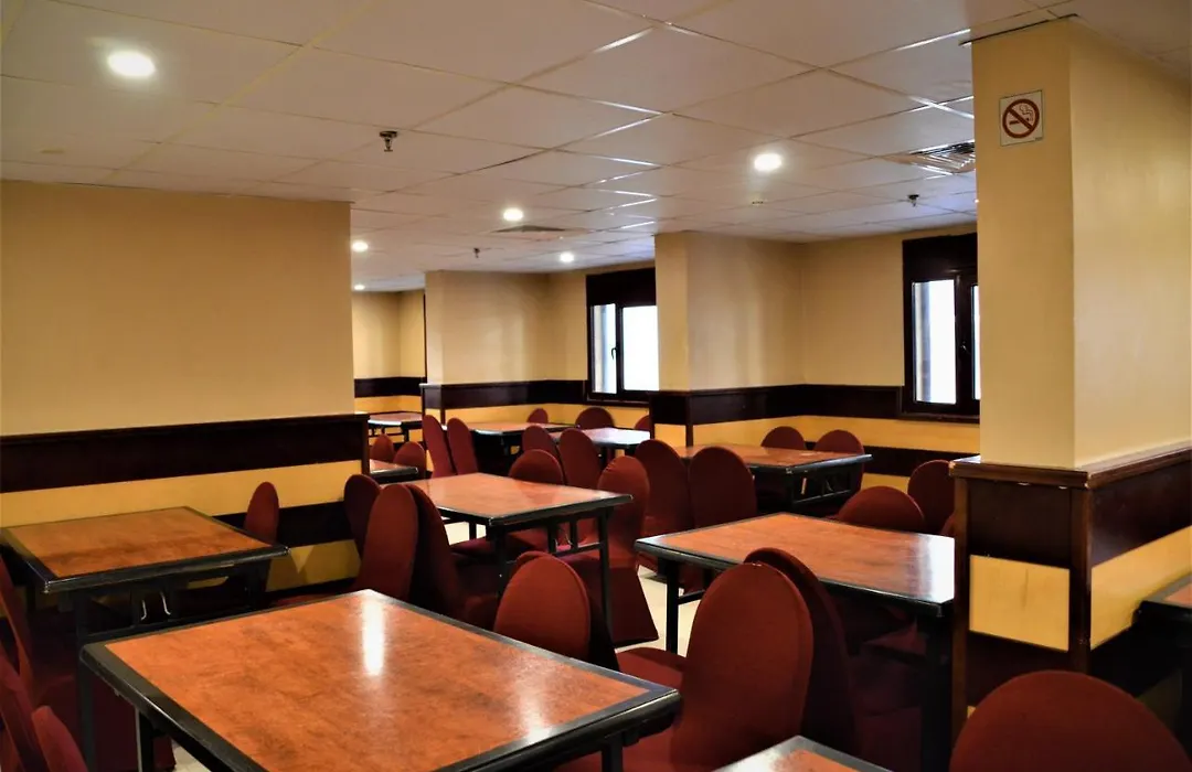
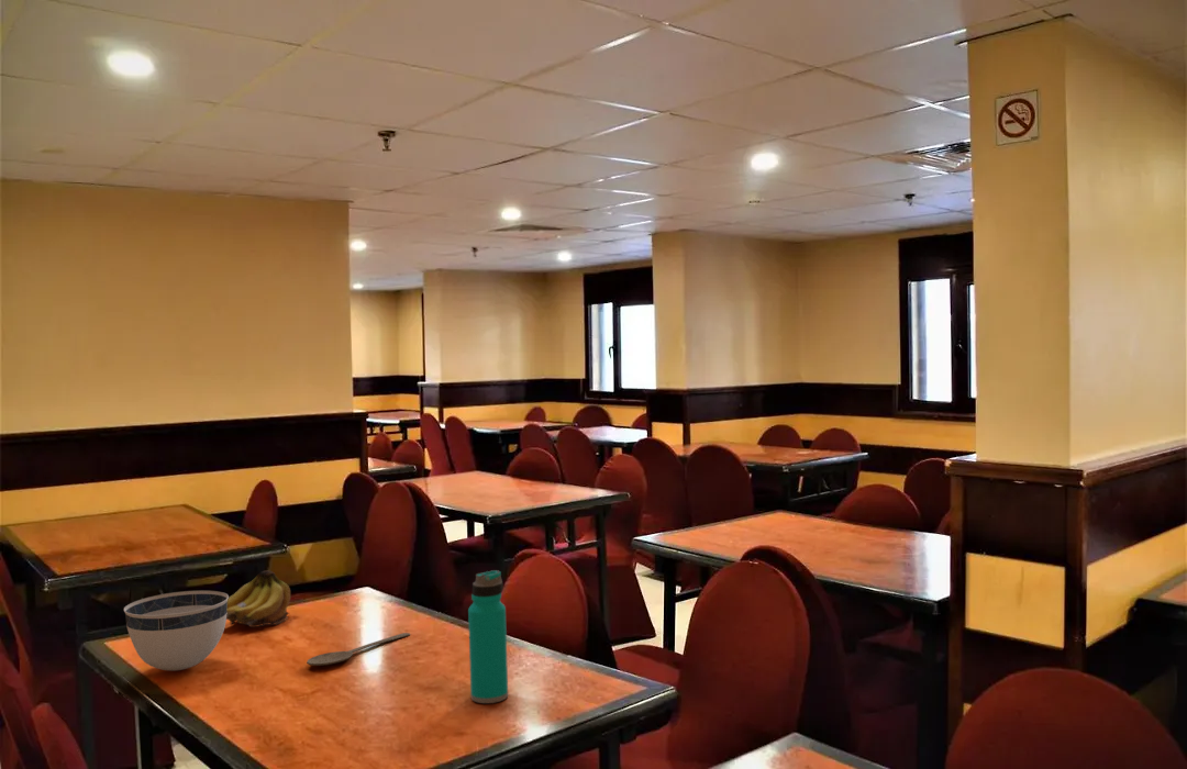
+ fruit [226,570,291,628]
+ wooden spoon [306,632,411,667]
+ bowl [123,590,230,671]
+ water bottle [467,569,509,704]
